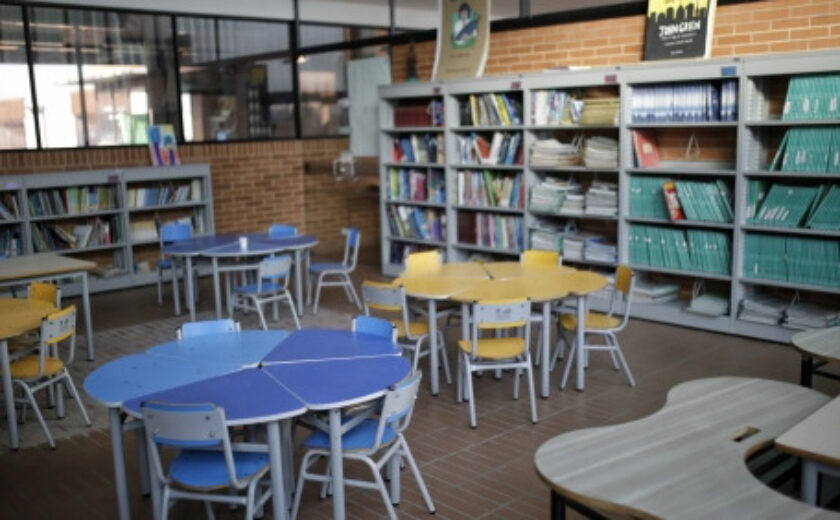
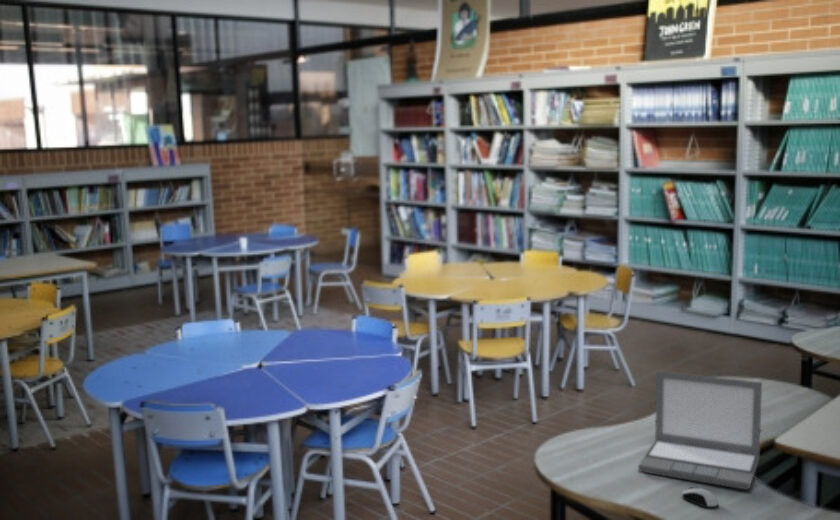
+ laptop [637,370,763,491]
+ computer mouse [681,486,720,509]
